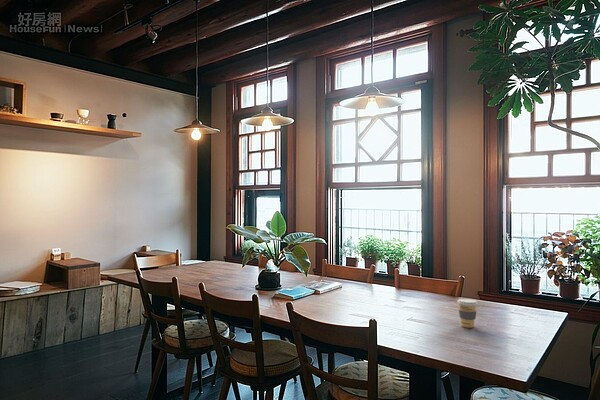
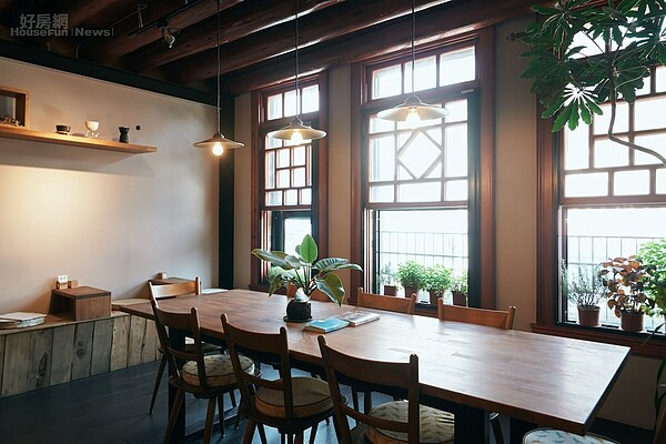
- coffee cup [456,298,479,329]
